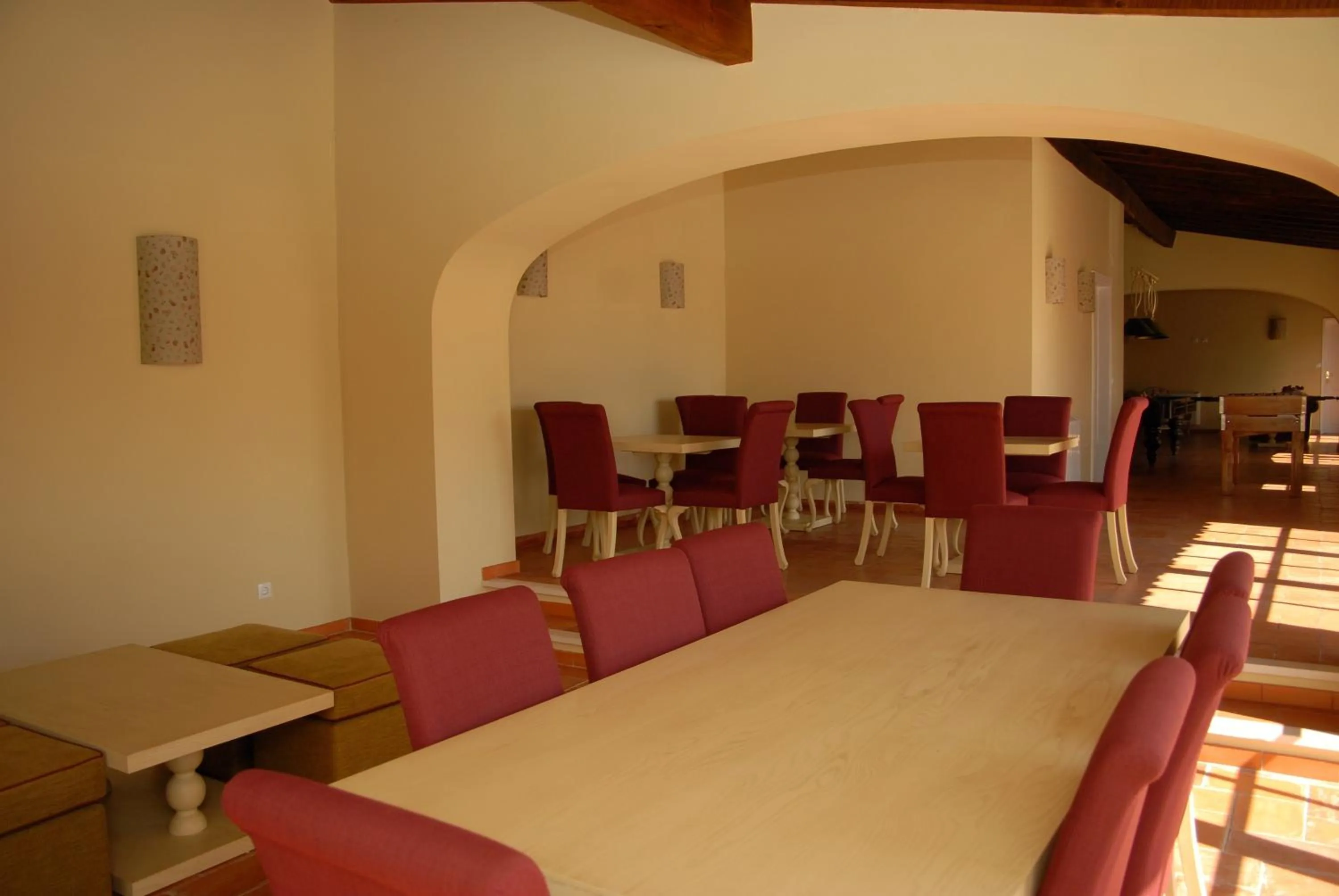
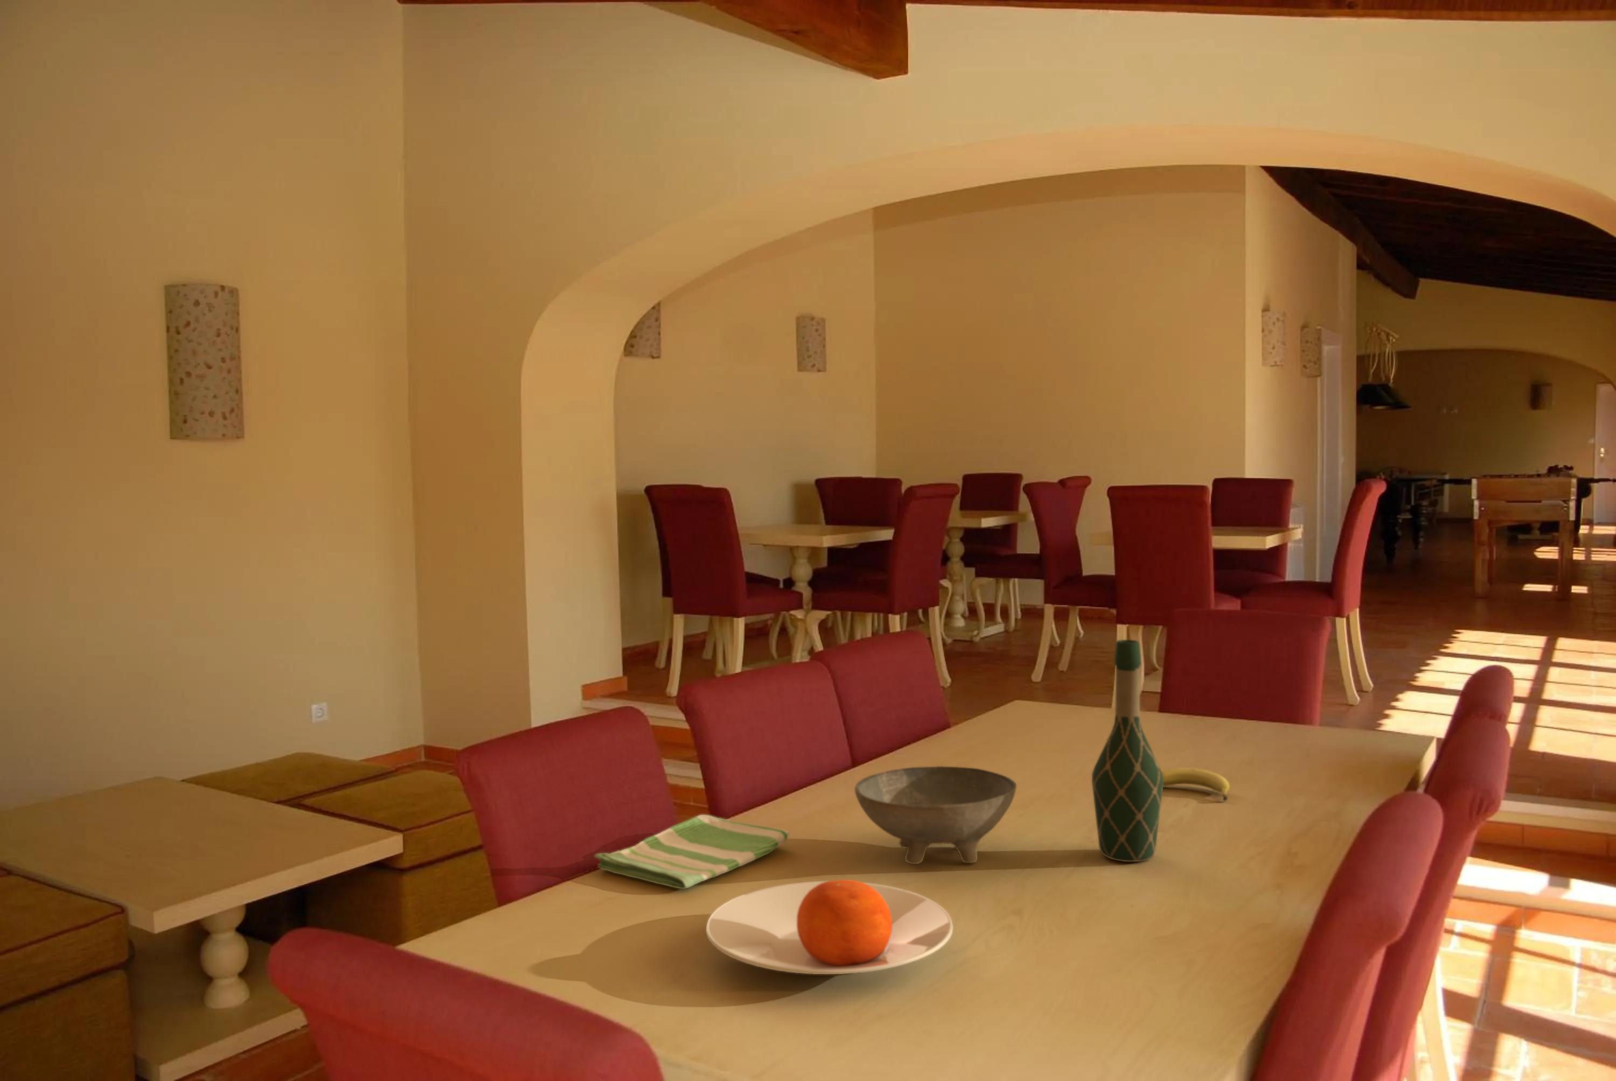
+ wine bottle [1091,639,1163,863]
+ plate [705,880,953,975]
+ dish towel [594,814,789,890]
+ fruit [1162,767,1230,801]
+ bowl [853,766,1017,865]
